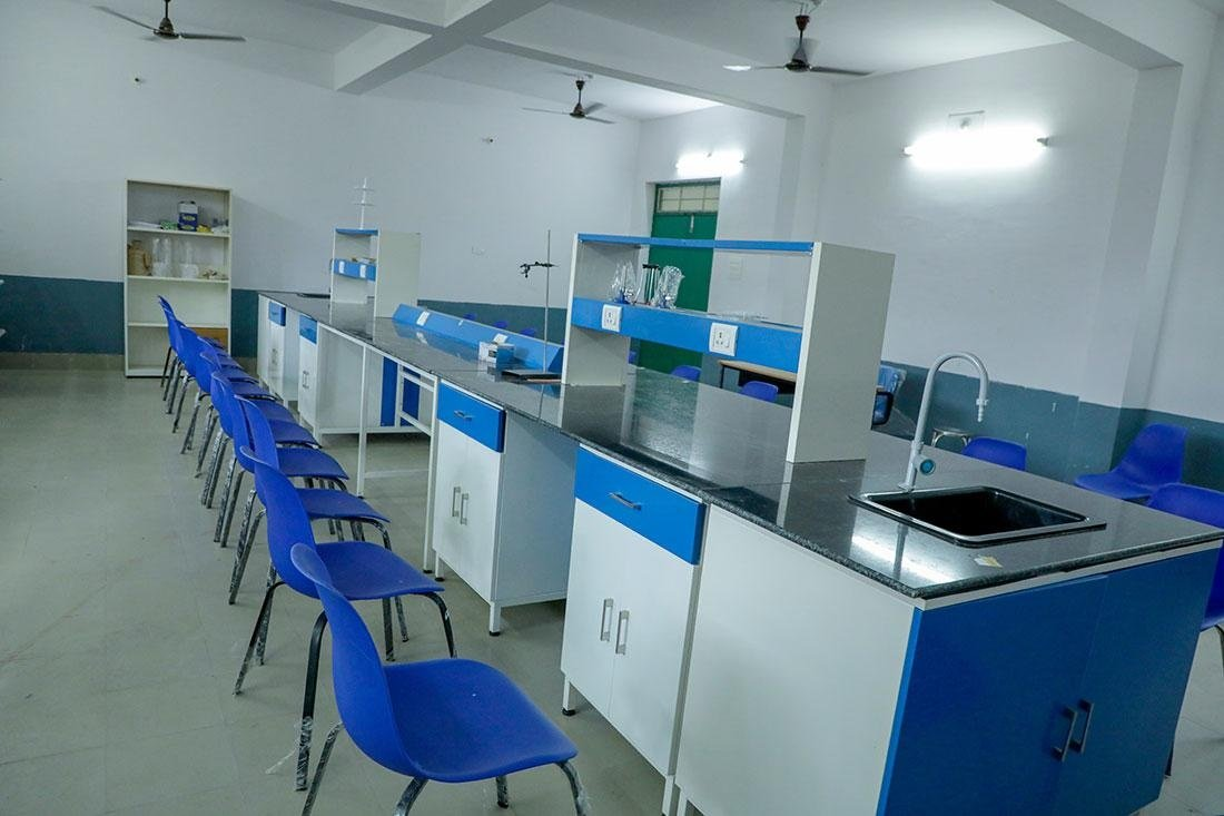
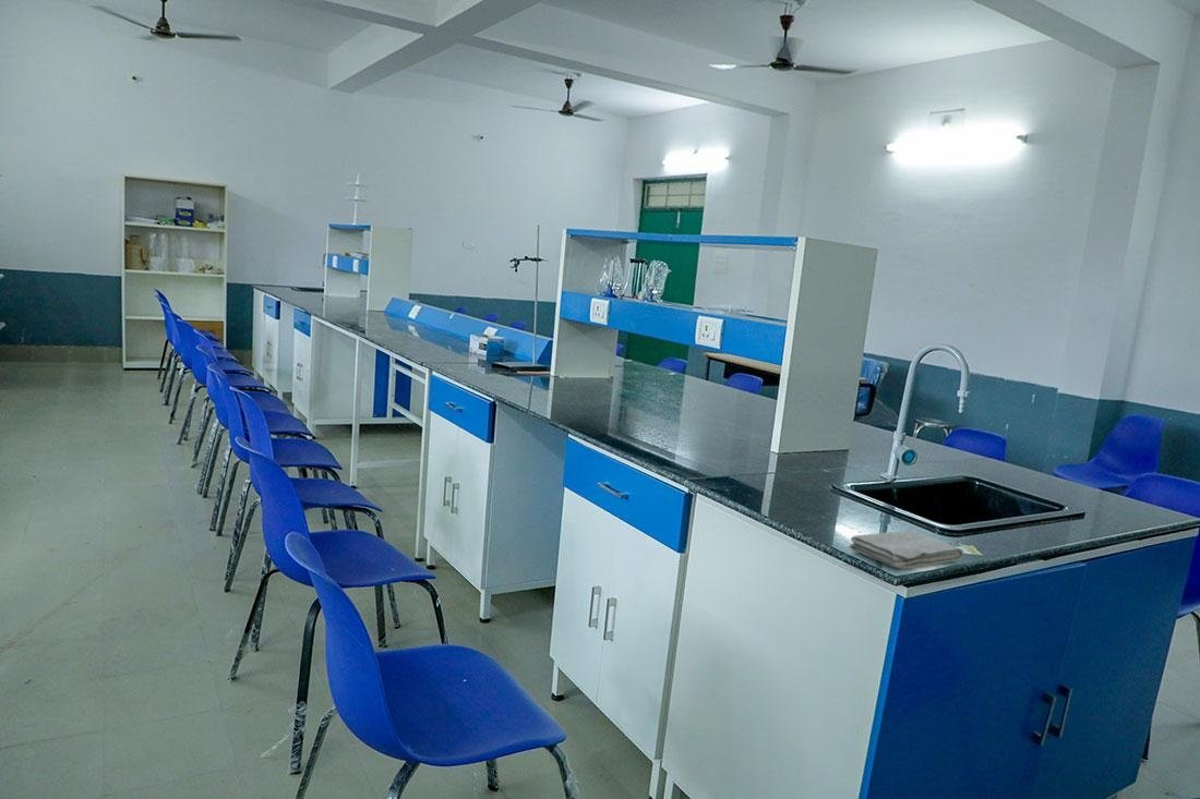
+ washcloth [849,530,964,570]
